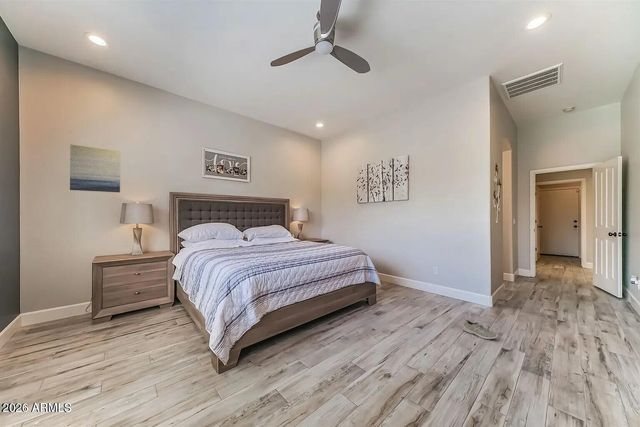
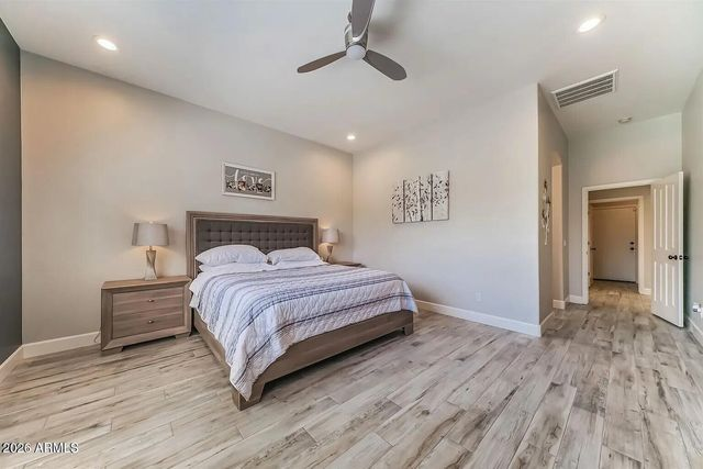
- wall art [69,143,121,193]
- sneaker [462,318,499,340]
